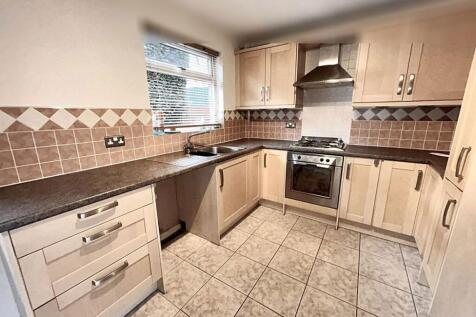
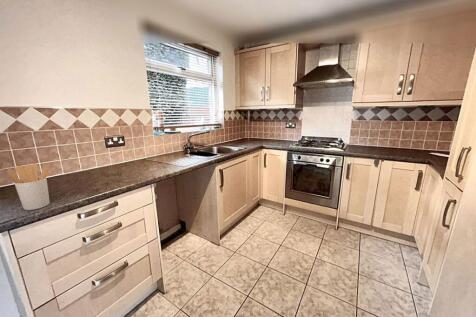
+ utensil holder [6,163,51,211]
